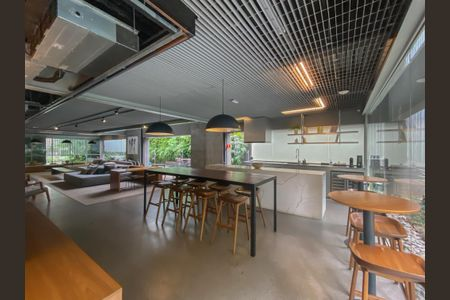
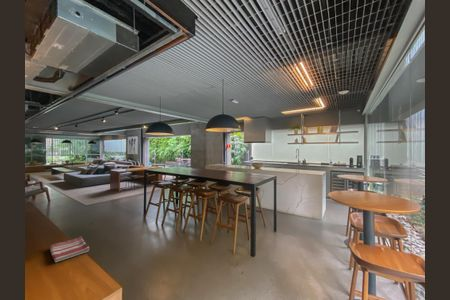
+ dish towel [48,236,90,263]
